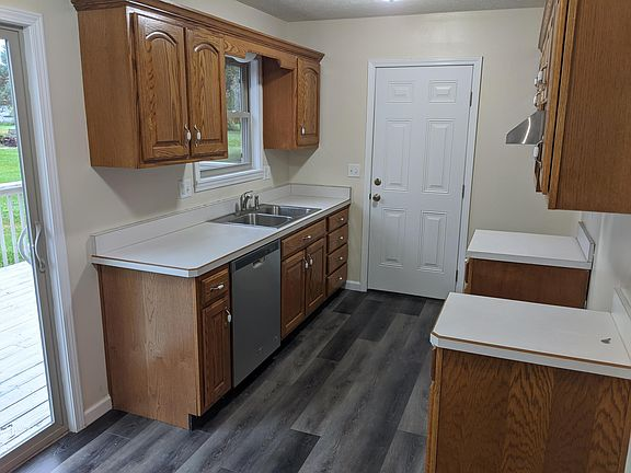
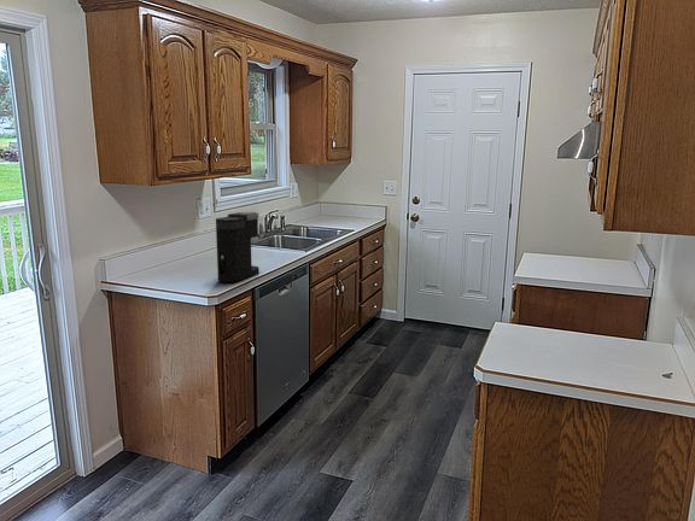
+ coffee maker [215,211,261,283]
